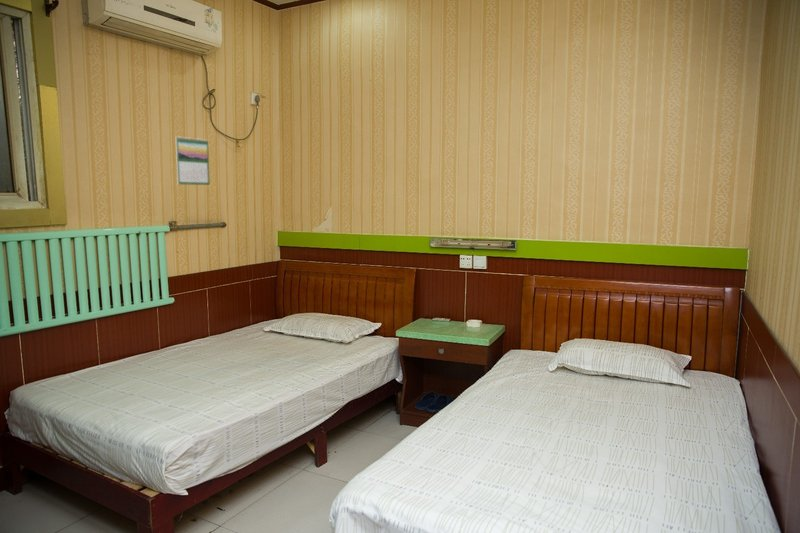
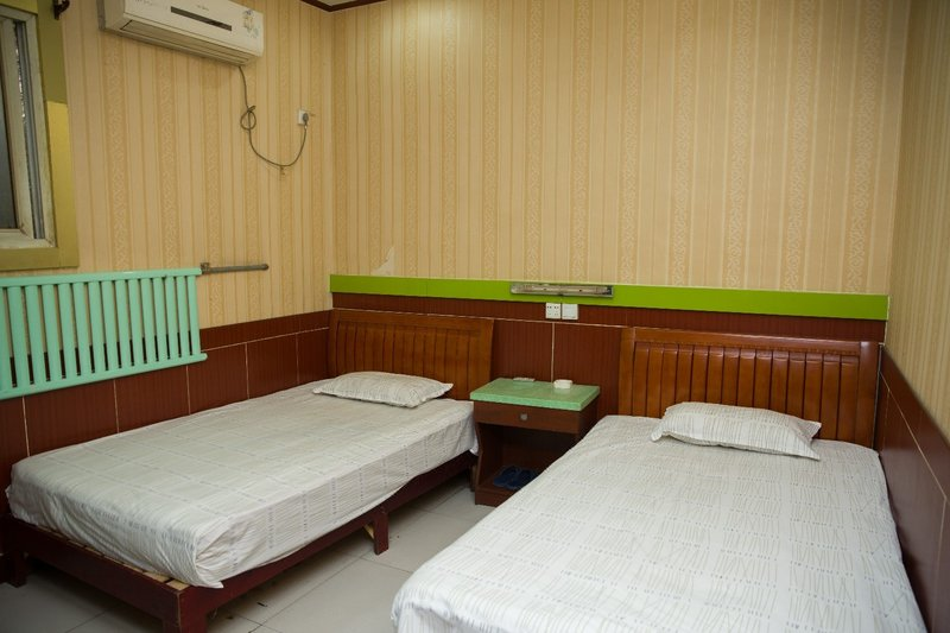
- calendar [175,135,211,186]
